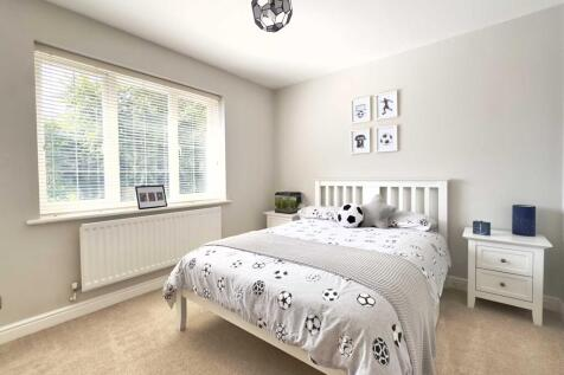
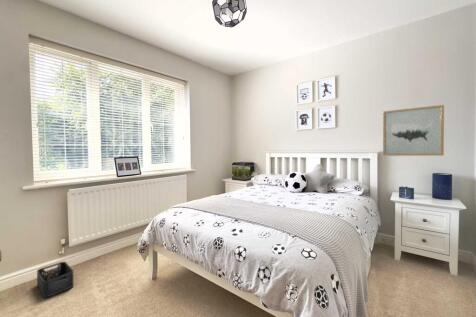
+ storage bin [36,261,75,299]
+ wall art [382,104,445,157]
